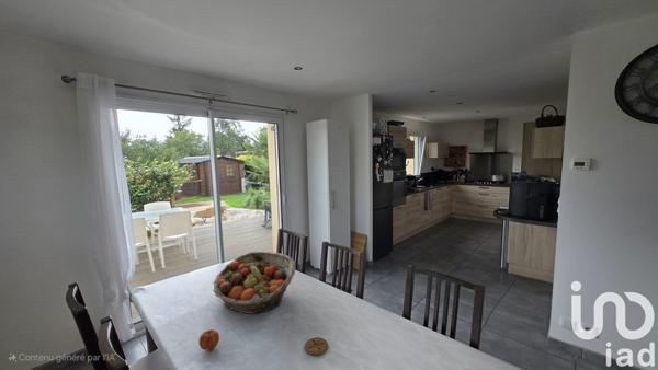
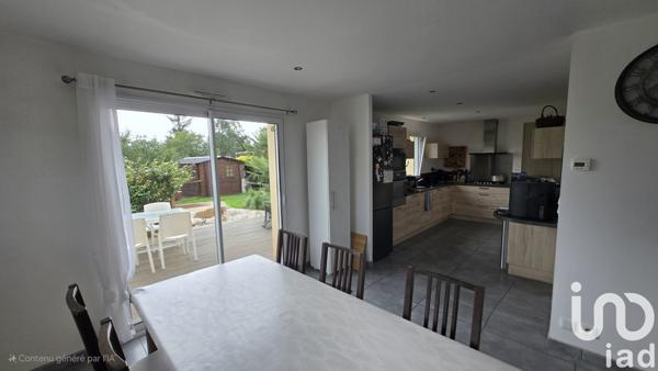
- coaster [304,336,329,356]
- apple [198,328,220,351]
- fruit basket [212,251,296,315]
